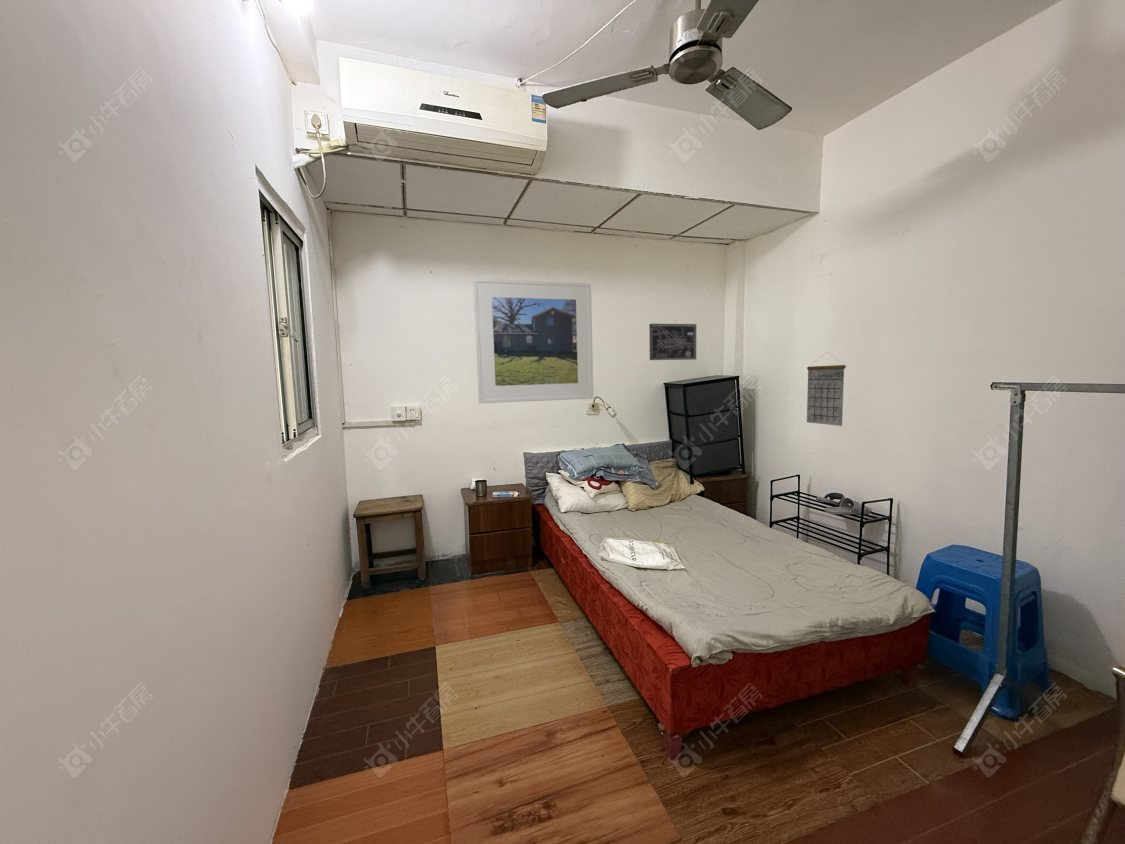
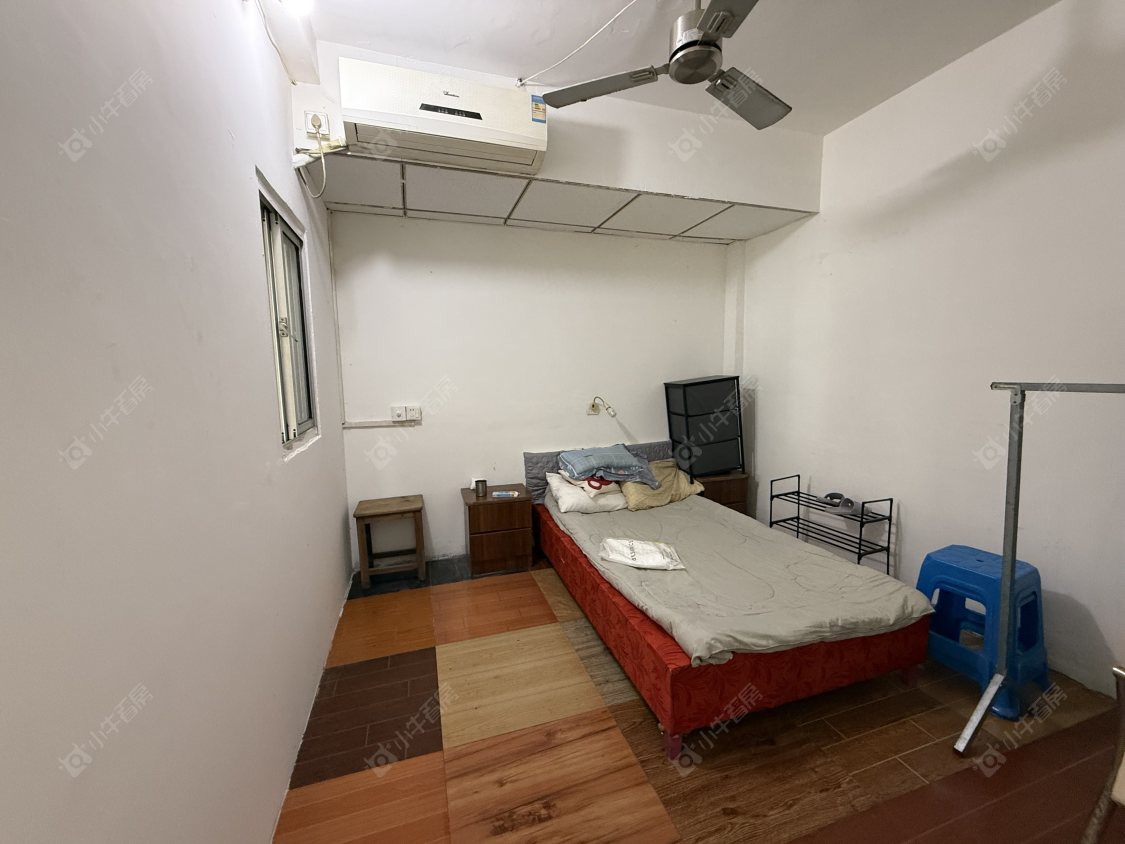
- calendar [806,351,847,427]
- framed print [472,278,594,404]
- wall art [648,323,697,361]
